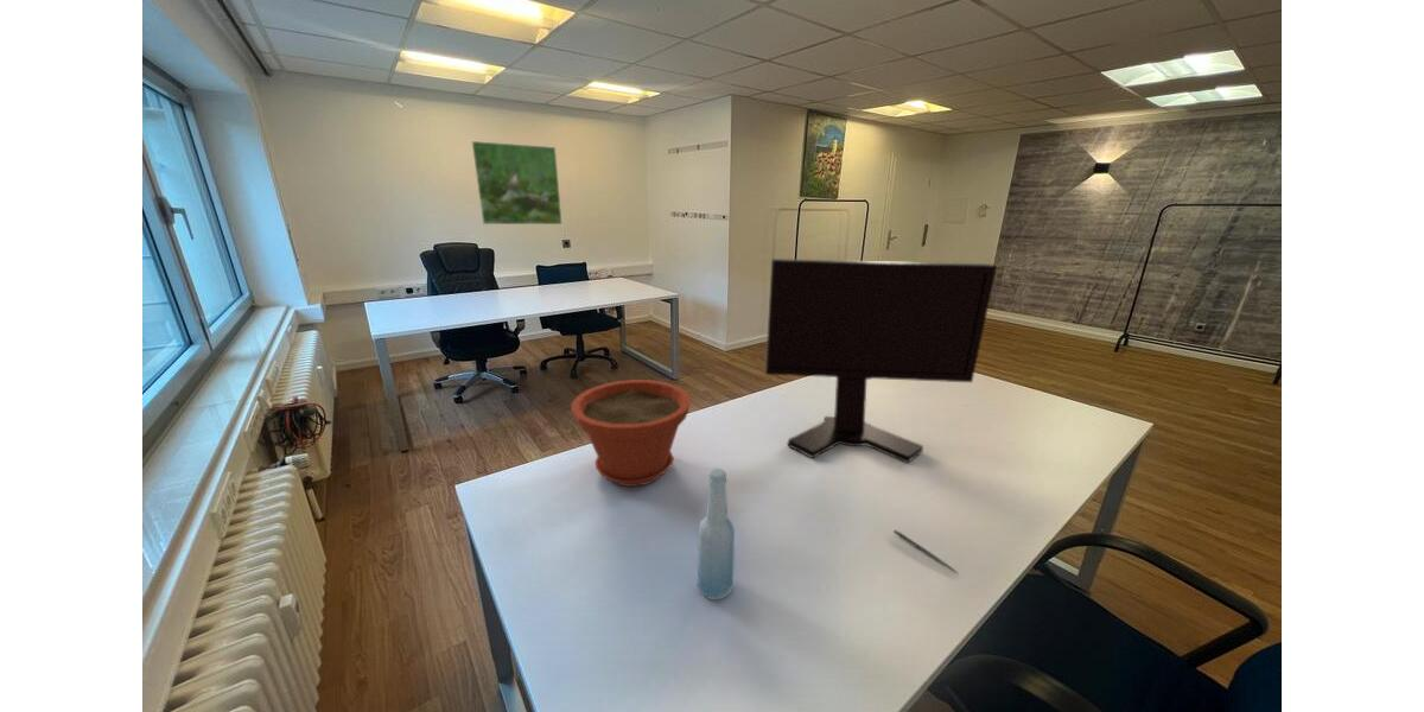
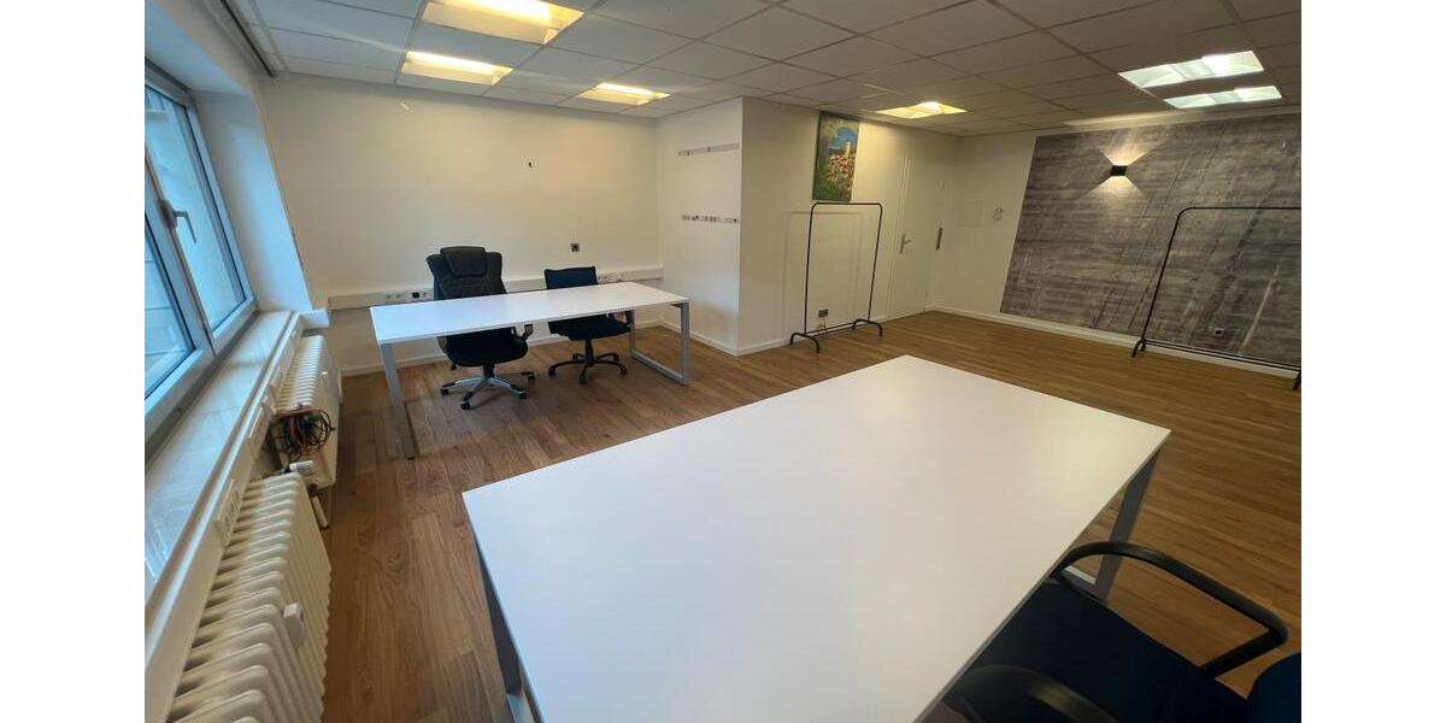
- pen [892,528,959,574]
- monitor [764,258,998,464]
- plant pot [571,379,692,488]
- bottle [697,468,736,602]
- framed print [471,140,564,225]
